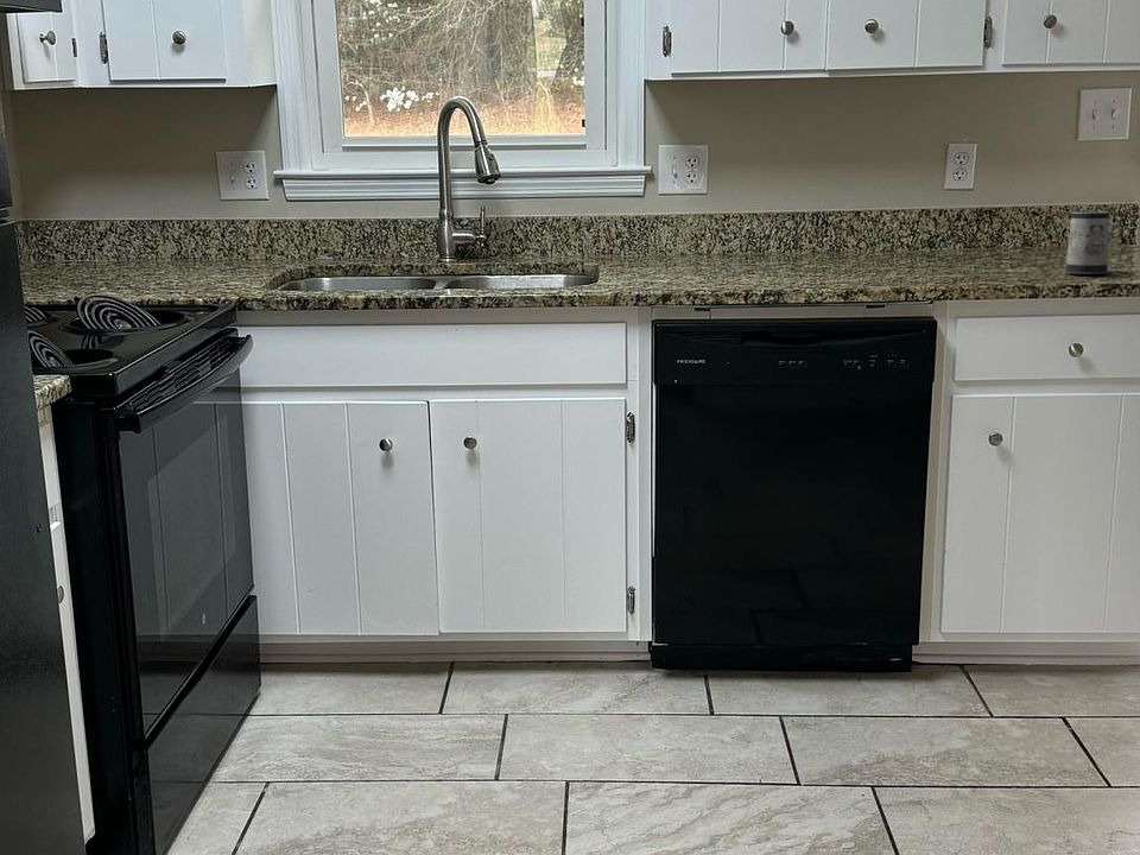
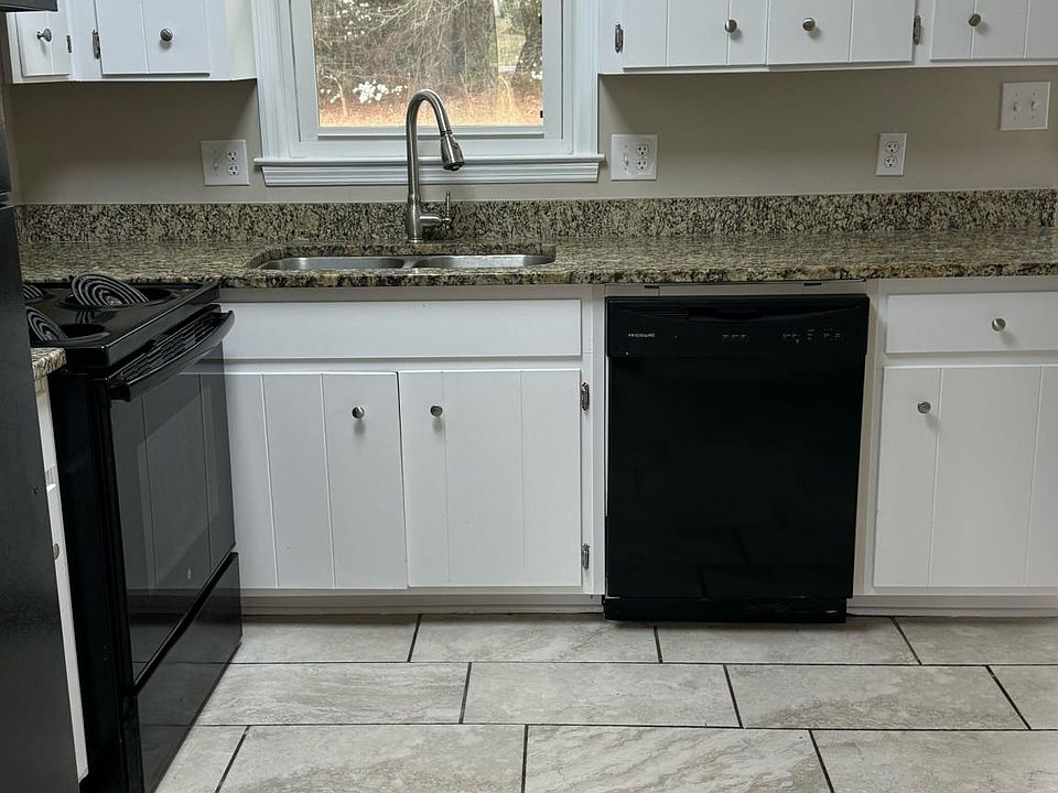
- mug [1063,210,1110,276]
